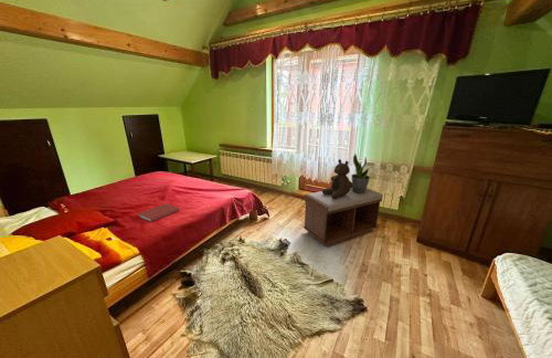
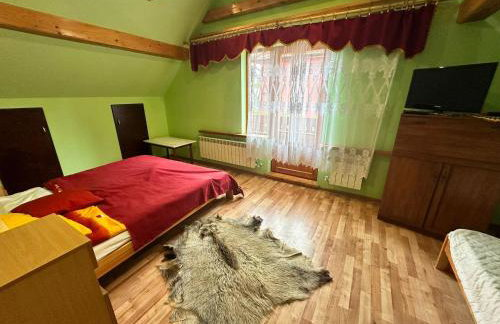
- bench [302,187,384,248]
- potted plant [351,152,371,193]
- teddy bear [321,158,353,199]
- book [137,202,180,223]
